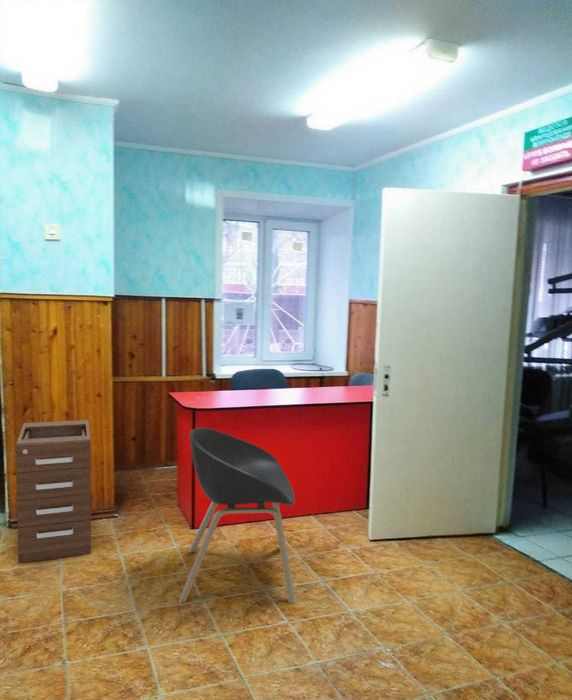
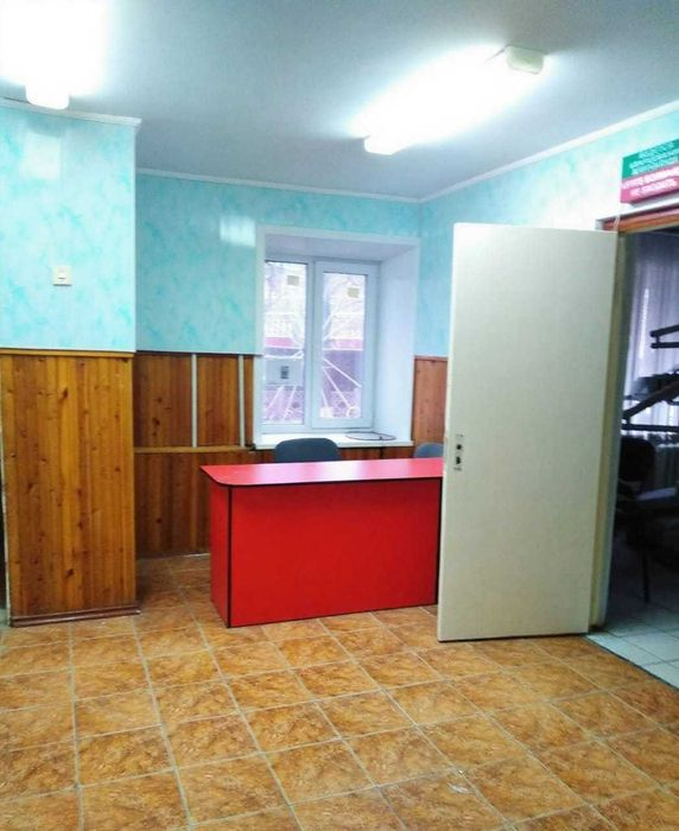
- filing cabinet [15,419,92,564]
- chair [177,426,297,605]
